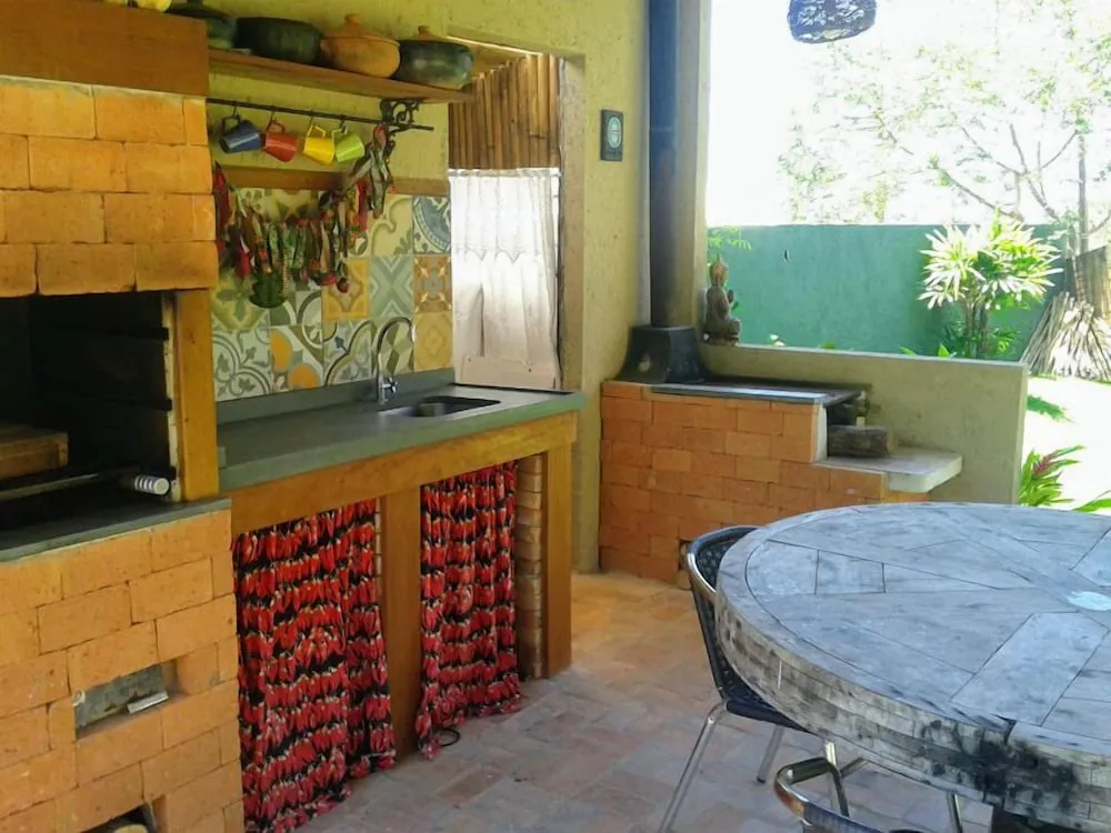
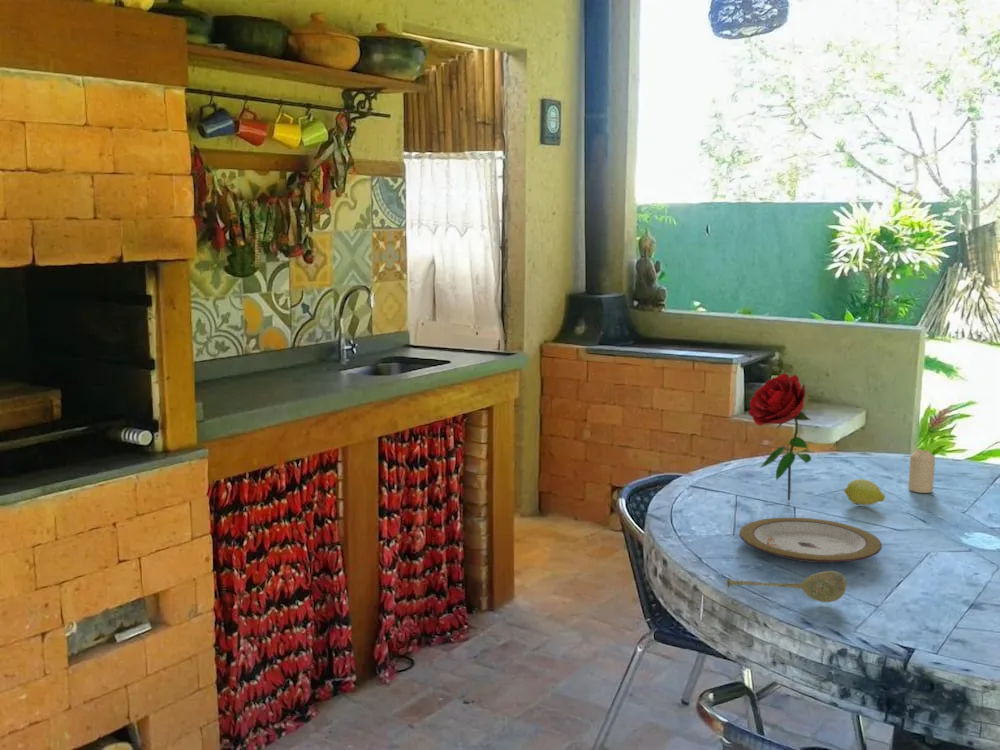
+ plate [738,516,883,564]
+ candle [908,448,936,494]
+ fruit [843,478,886,506]
+ soupspoon [726,570,848,603]
+ flower [748,373,816,502]
